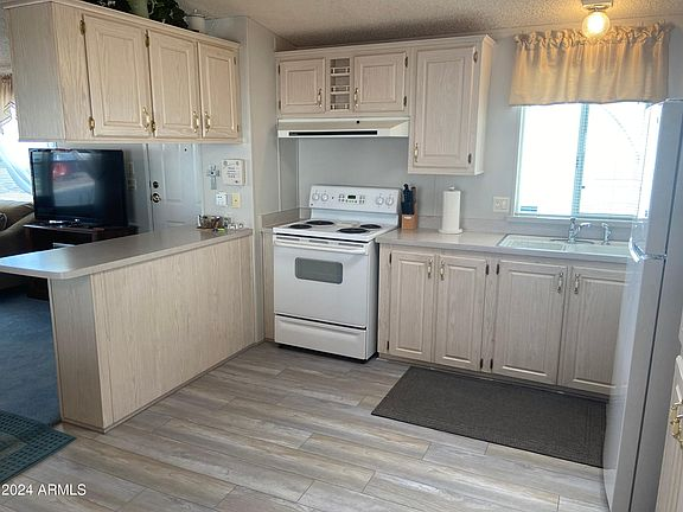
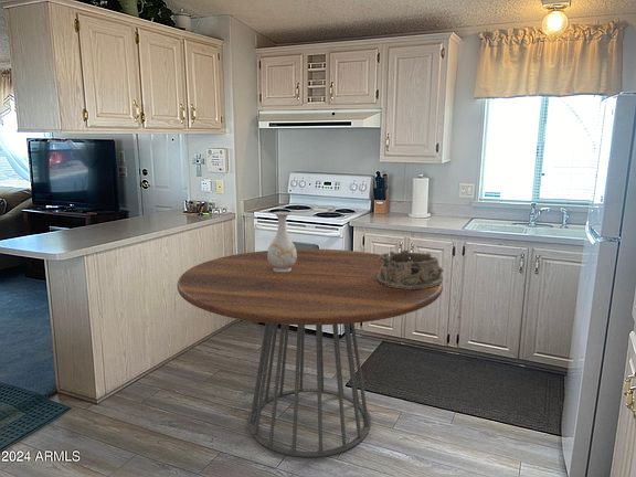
+ dining table [176,247,444,458]
+ vase [267,211,297,272]
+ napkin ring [377,248,444,289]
